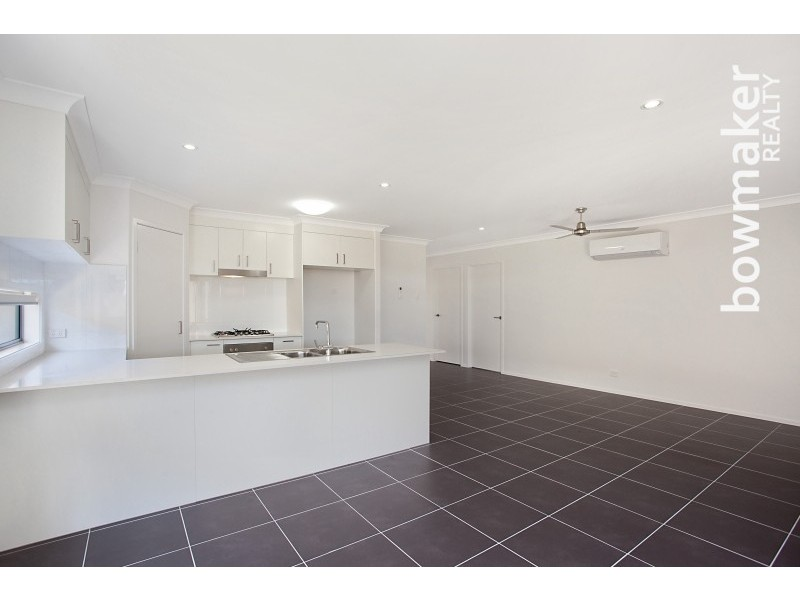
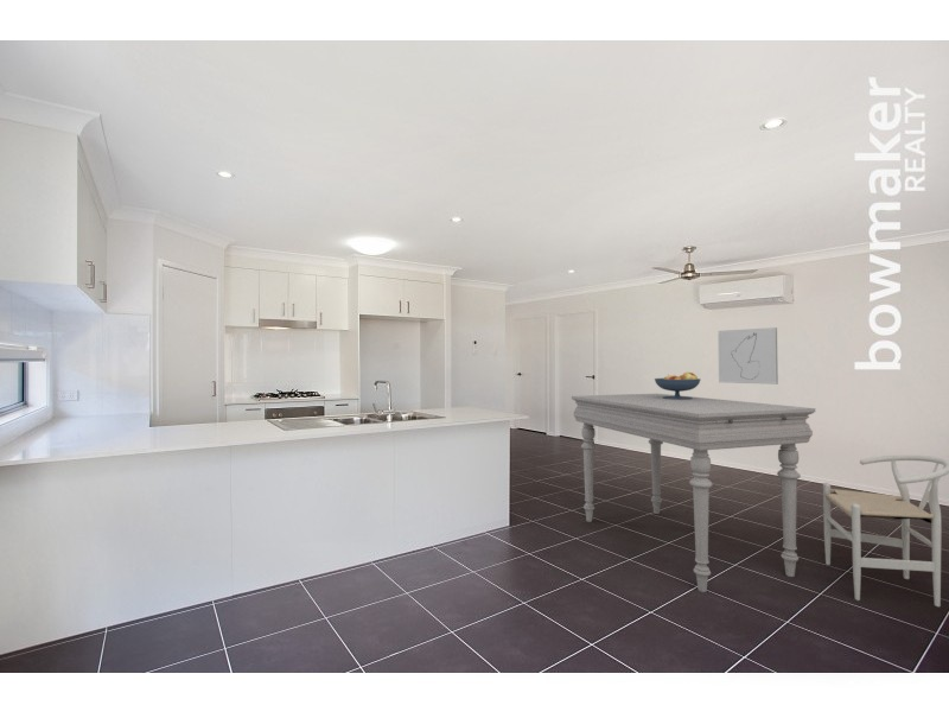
+ wall art [716,326,779,386]
+ fruit bowl [654,371,701,400]
+ chair [822,454,949,608]
+ dining table [571,393,817,593]
